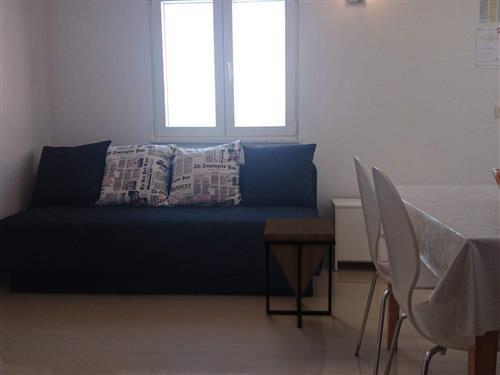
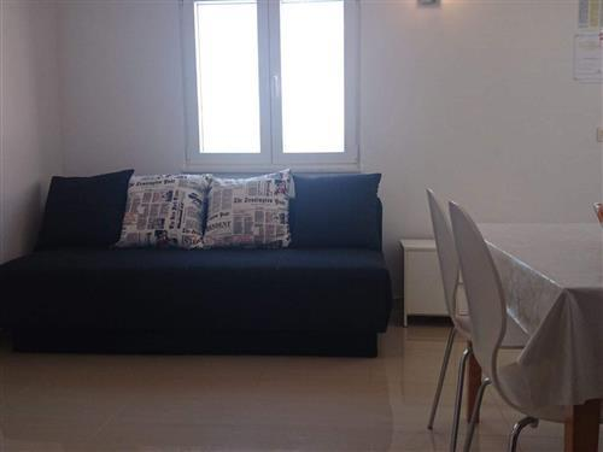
- side table [263,218,337,329]
